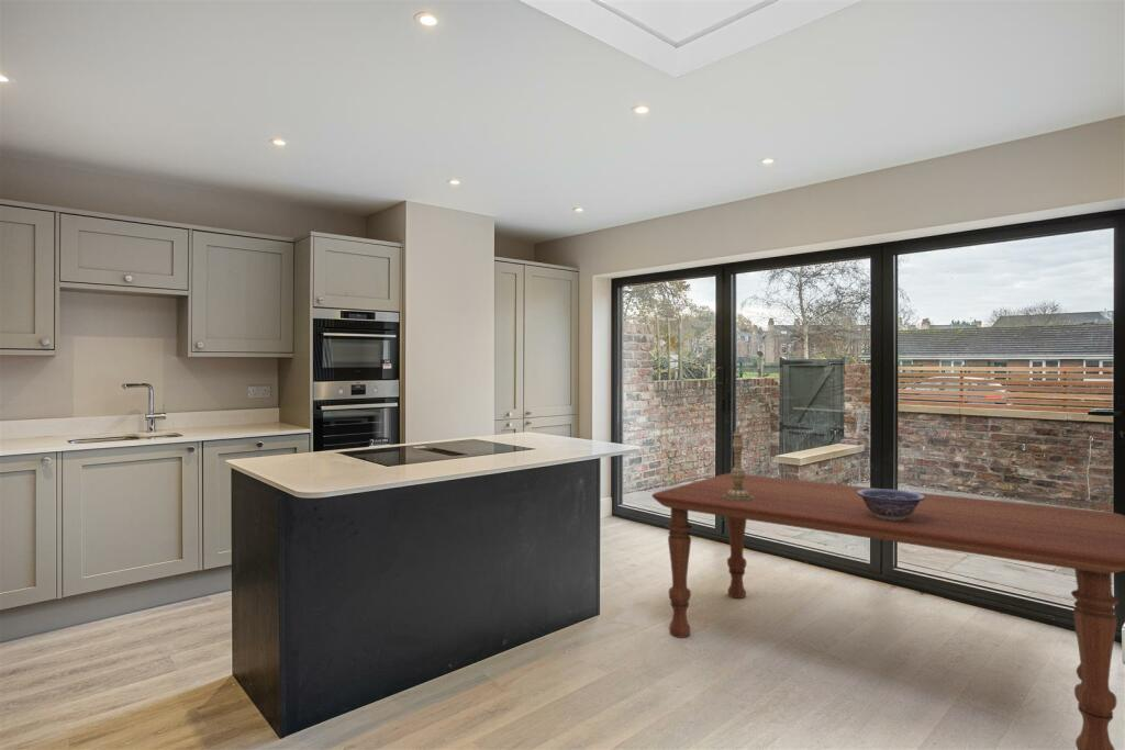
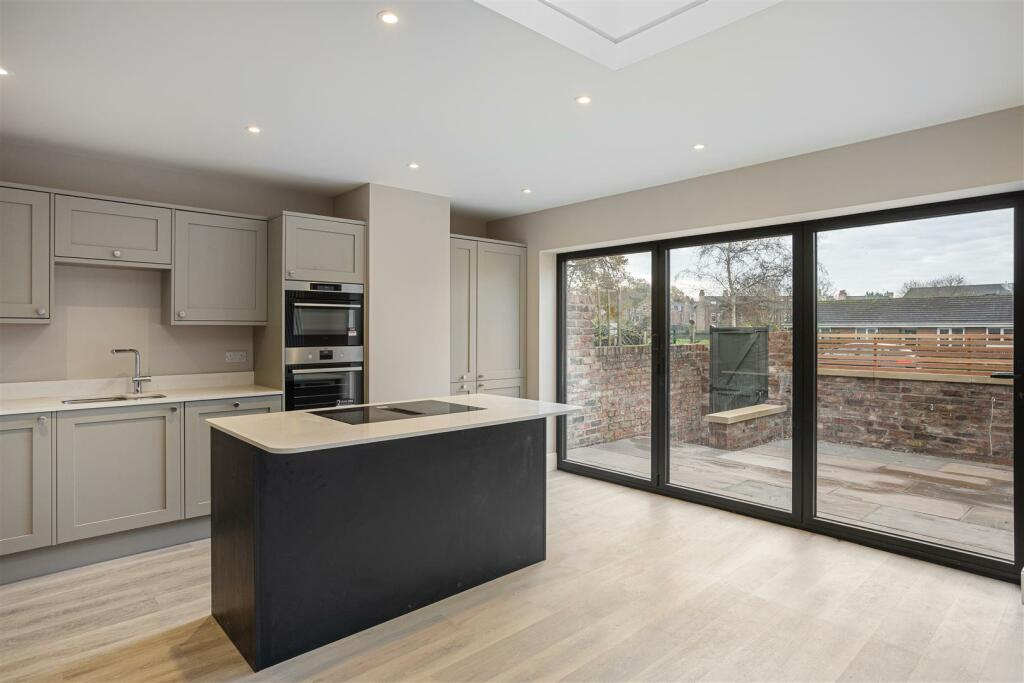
- dining table [650,472,1125,750]
- decorative bowl [857,488,925,520]
- candlestick [722,424,754,501]
